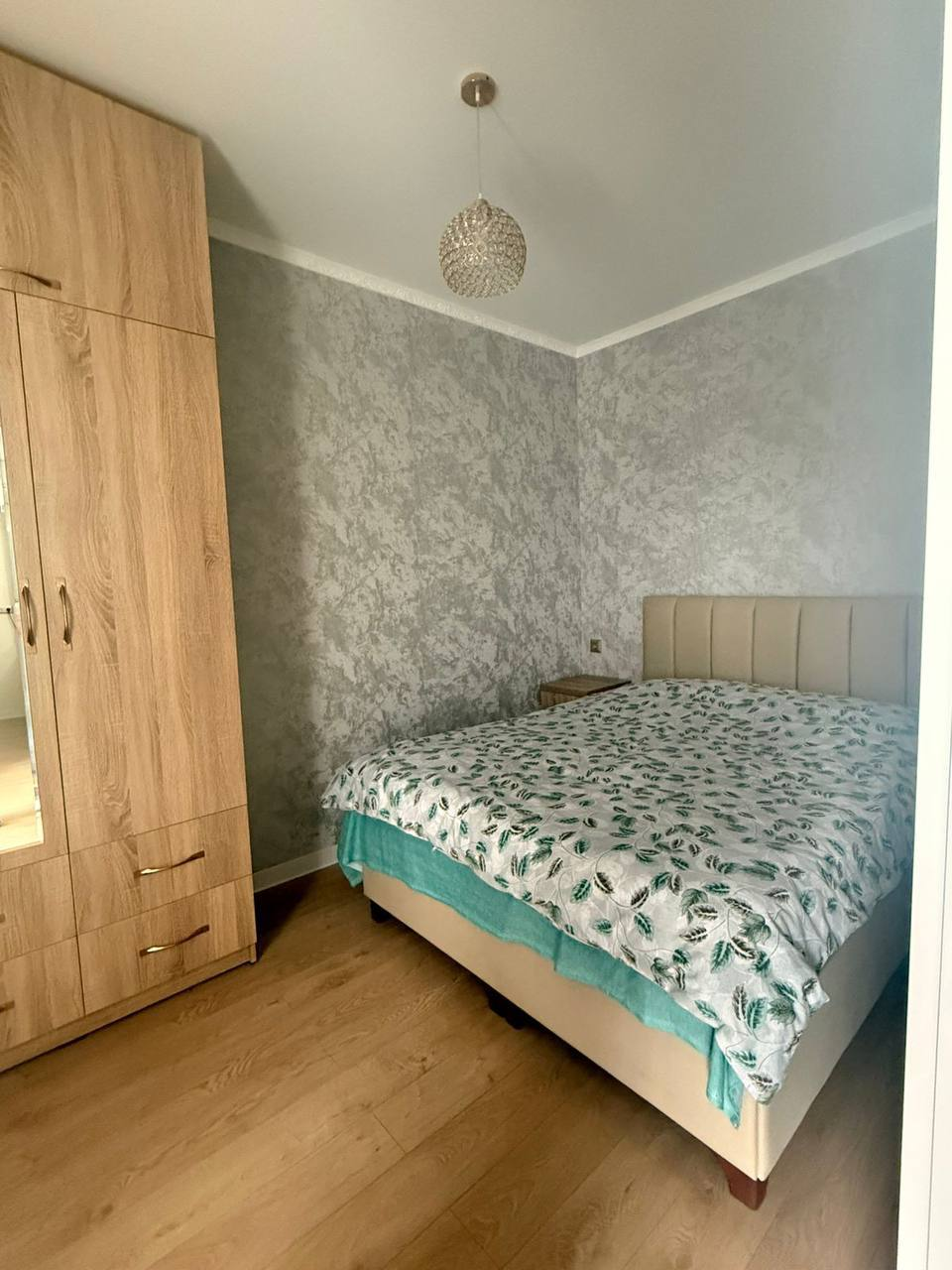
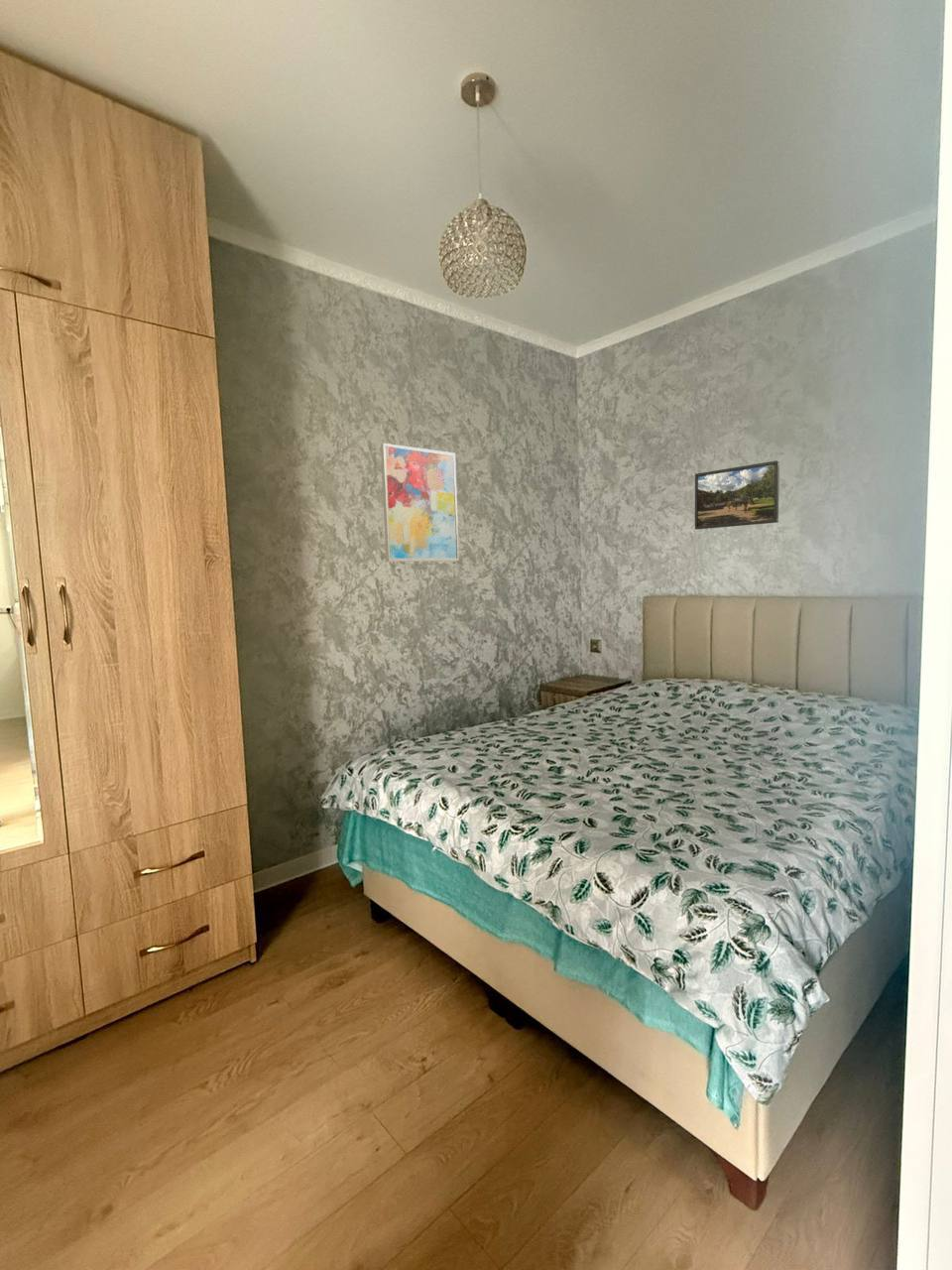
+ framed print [694,459,780,531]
+ wall art [380,443,460,563]
